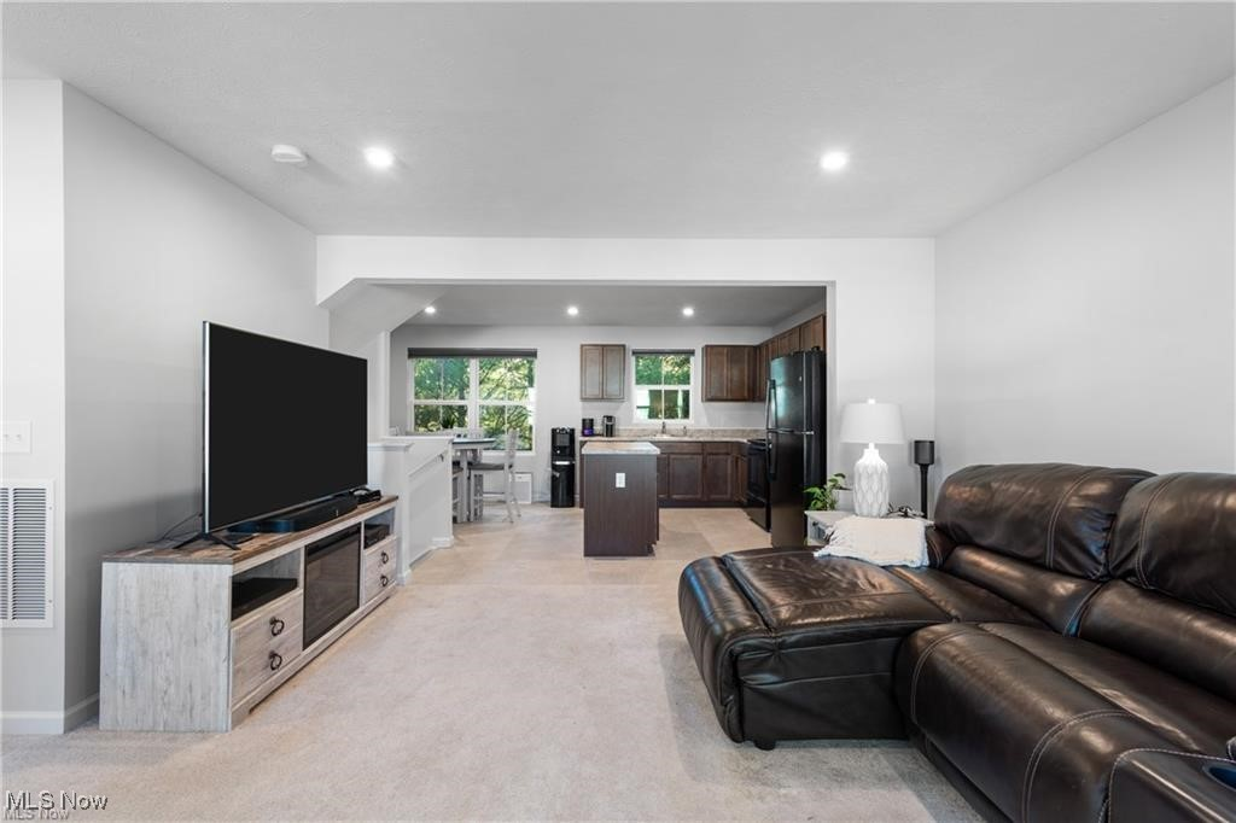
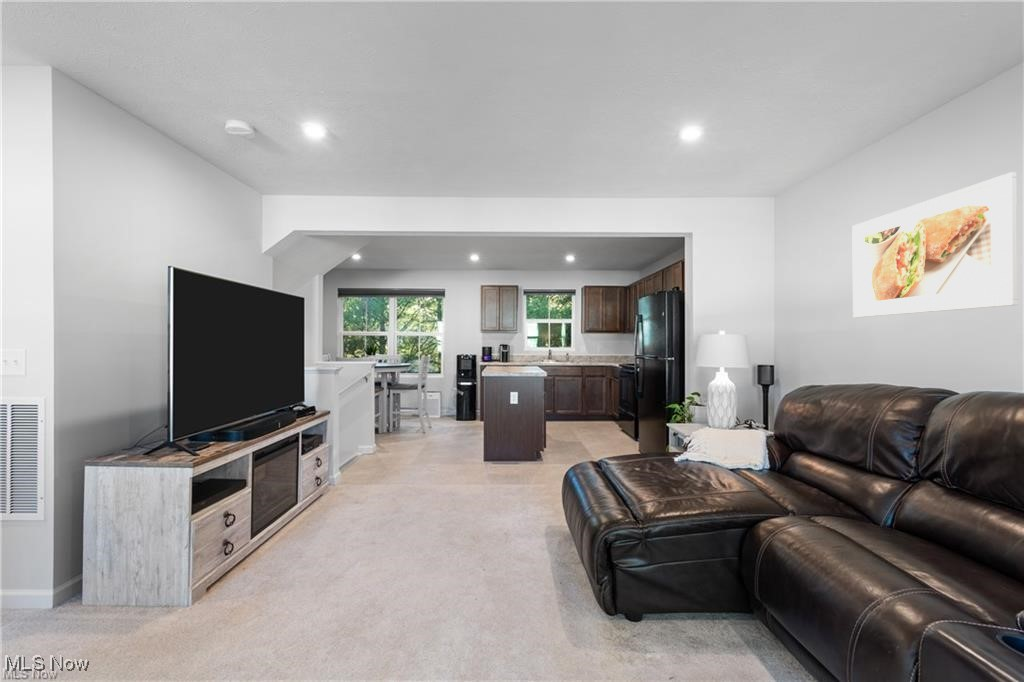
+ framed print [852,171,1018,318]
